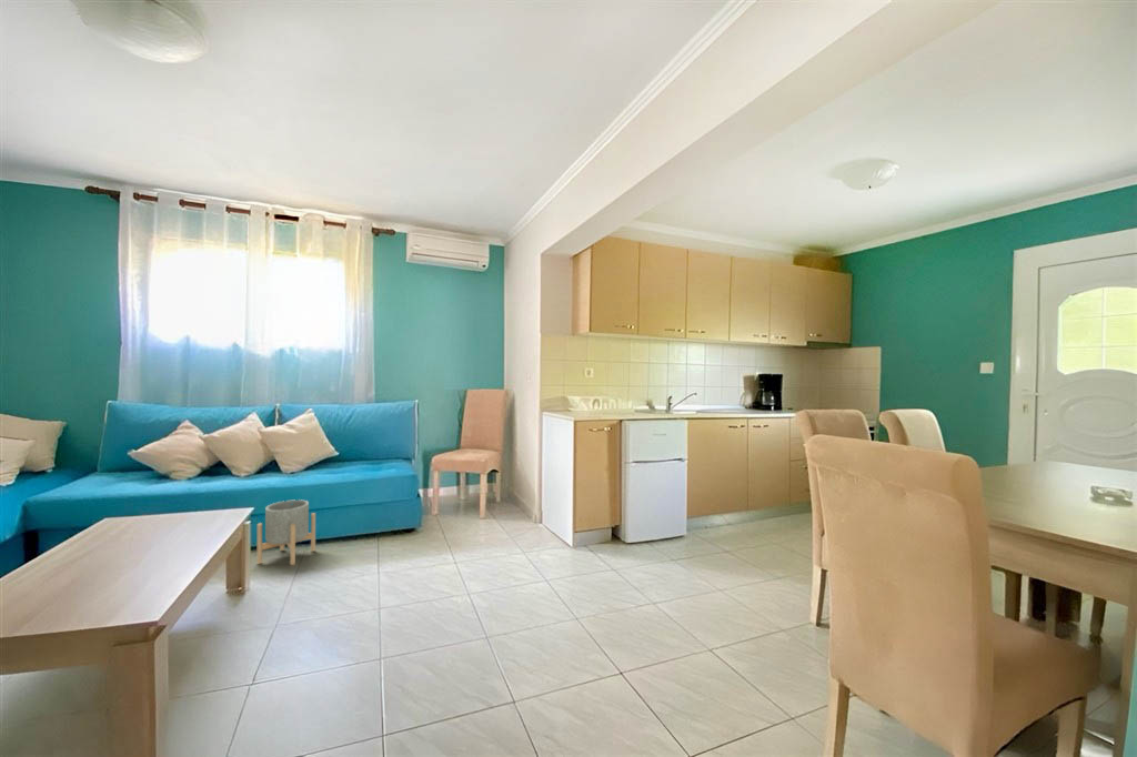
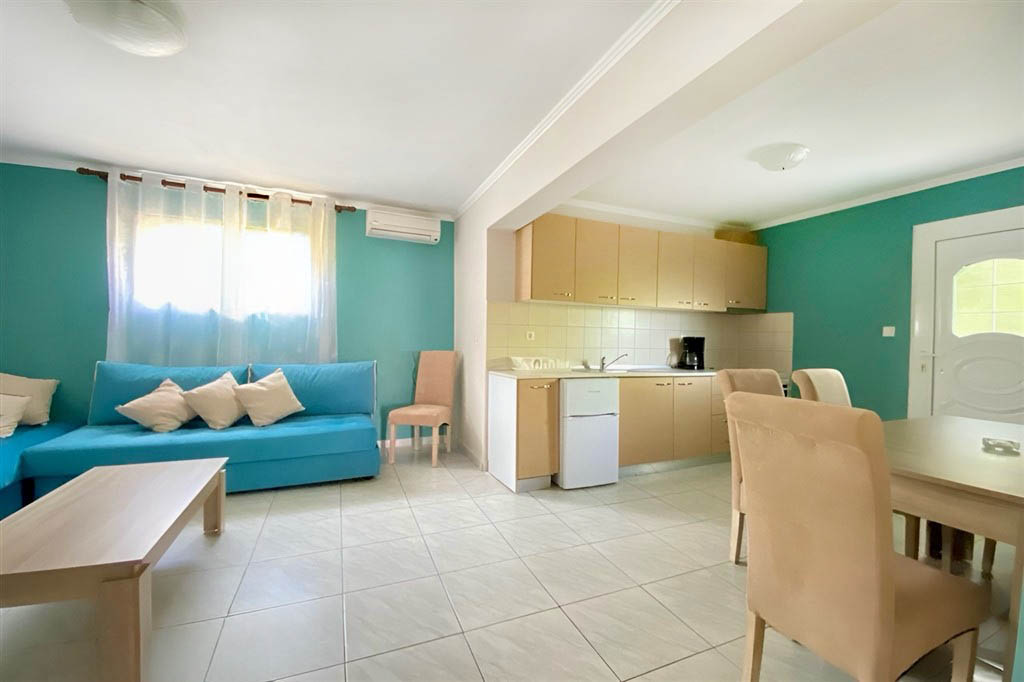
- planter [255,498,316,566]
